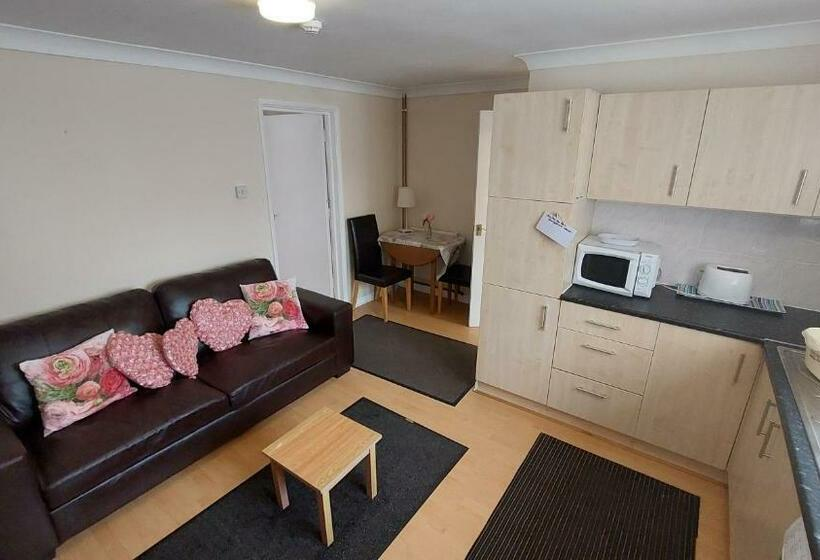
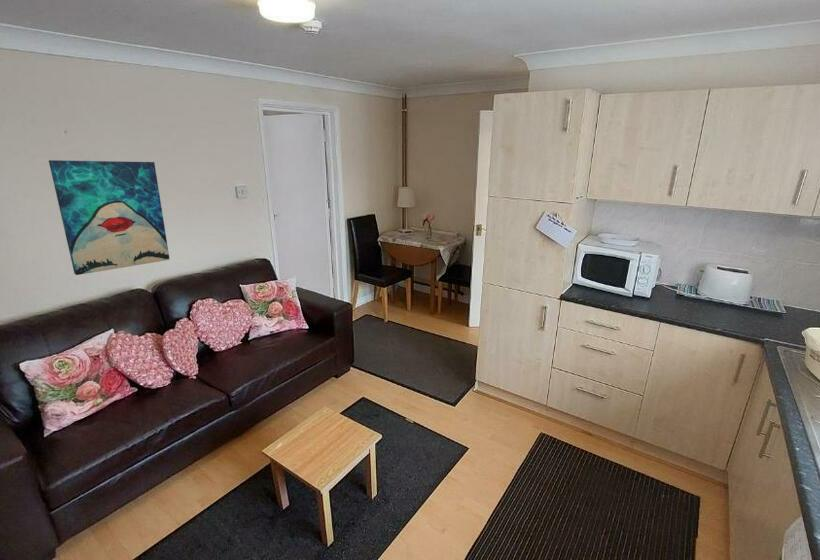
+ wall art [48,159,171,276]
